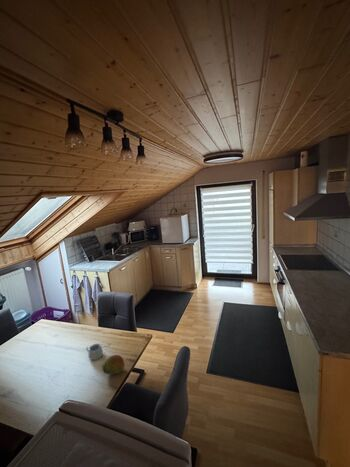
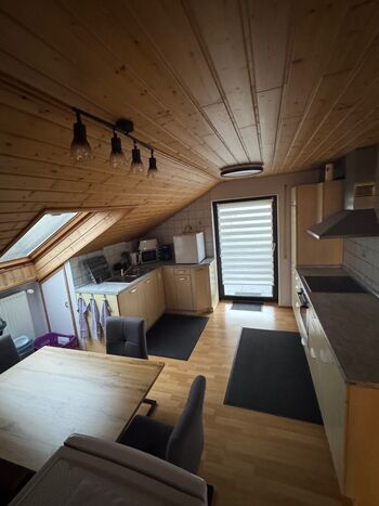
- mug [85,343,104,361]
- fruit [101,354,126,376]
